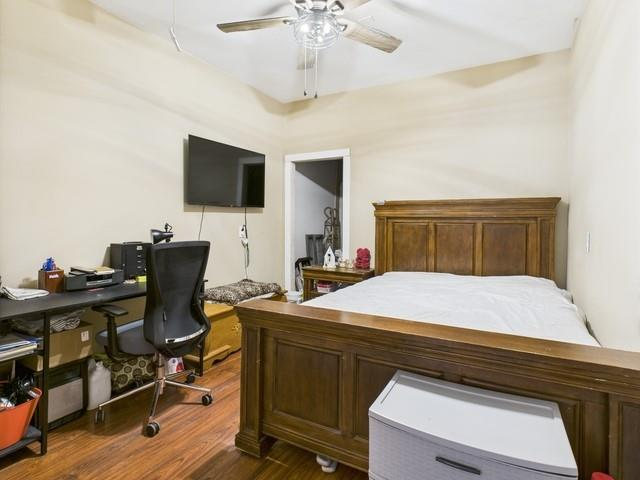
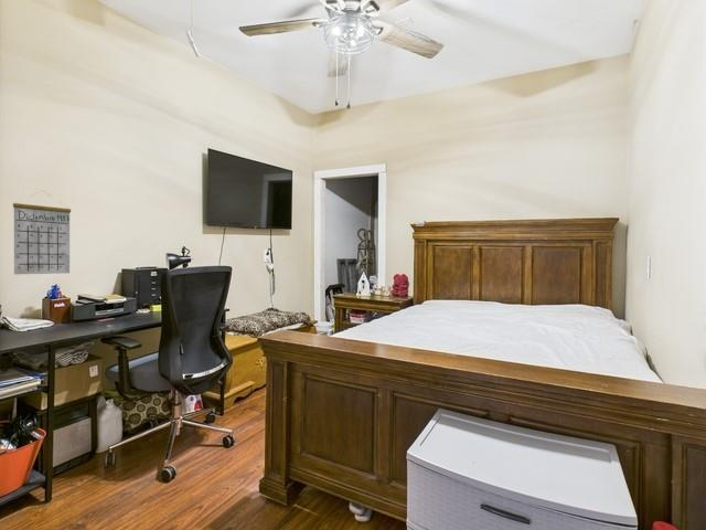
+ calendar [12,189,72,276]
